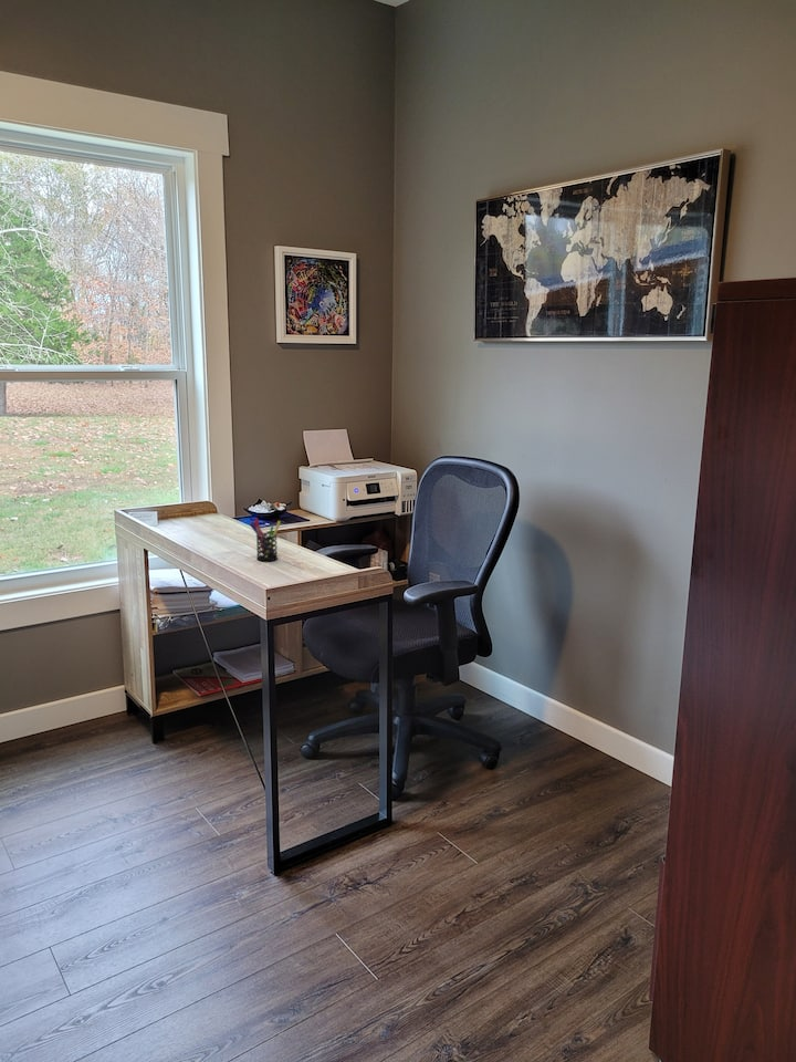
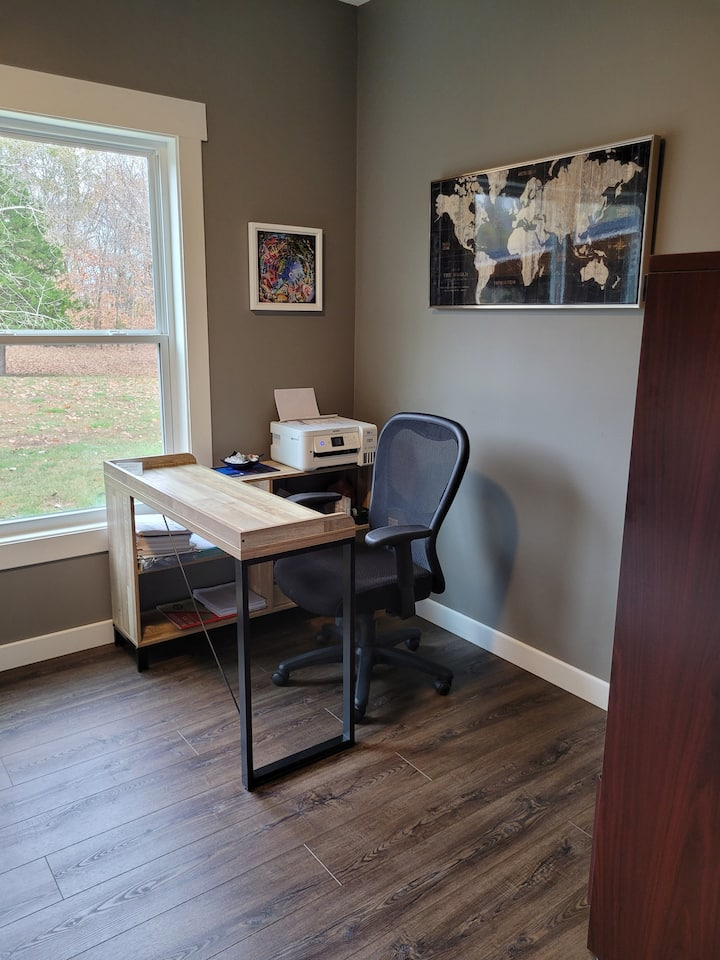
- pen holder [250,518,282,562]
